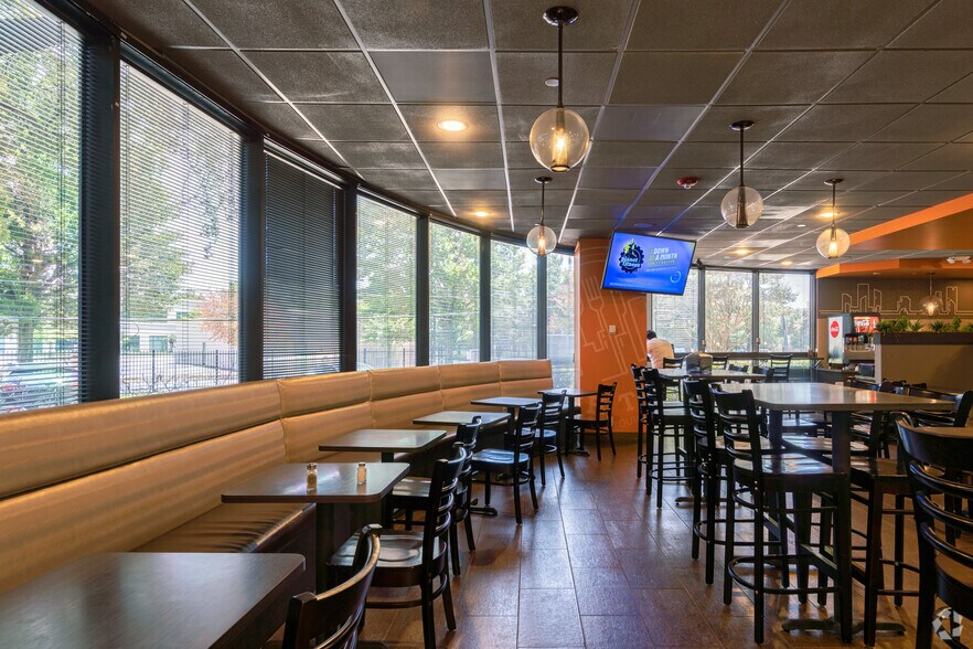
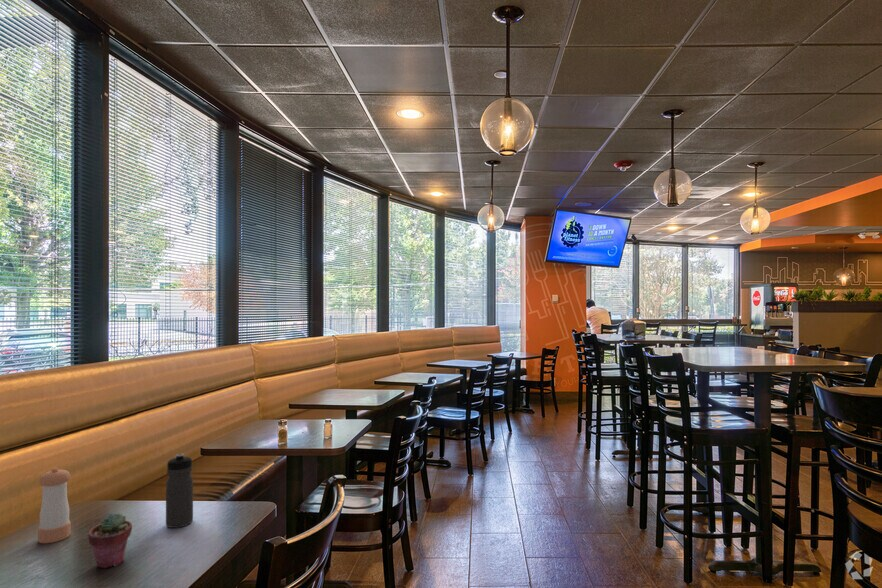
+ water bottle [165,453,194,529]
+ potted succulent [88,512,133,569]
+ pepper shaker [37,467,72,544]
